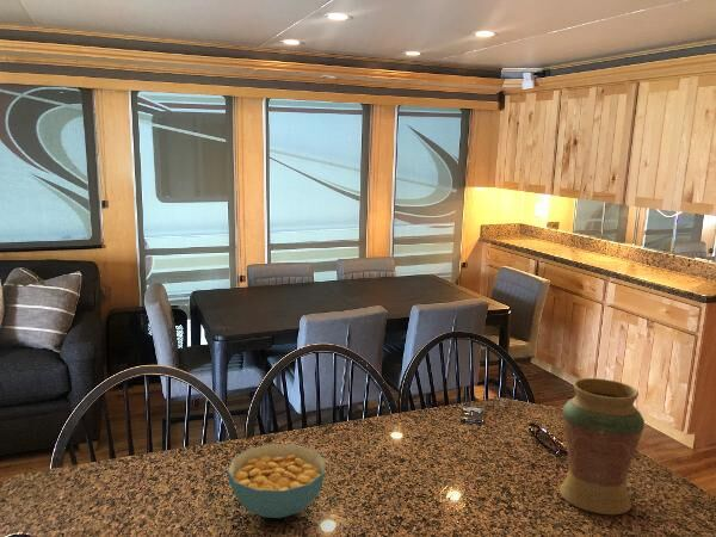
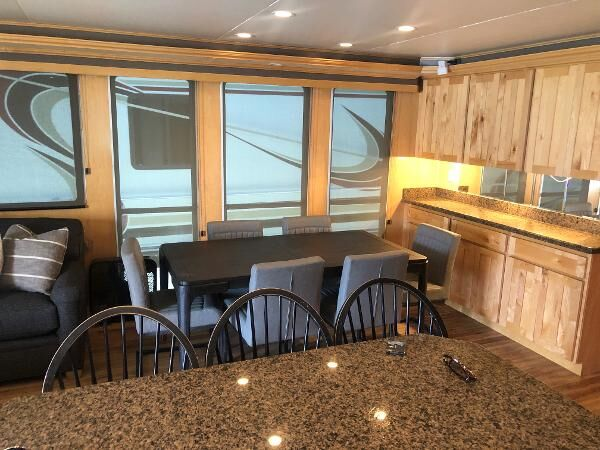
- cereal bowl [226,443,327,519]
- decorative vase [558,377,646,516]
